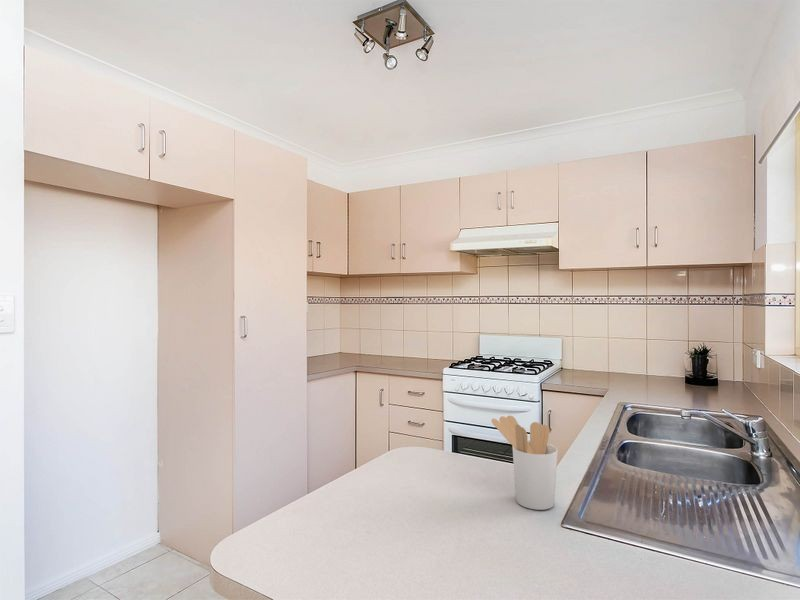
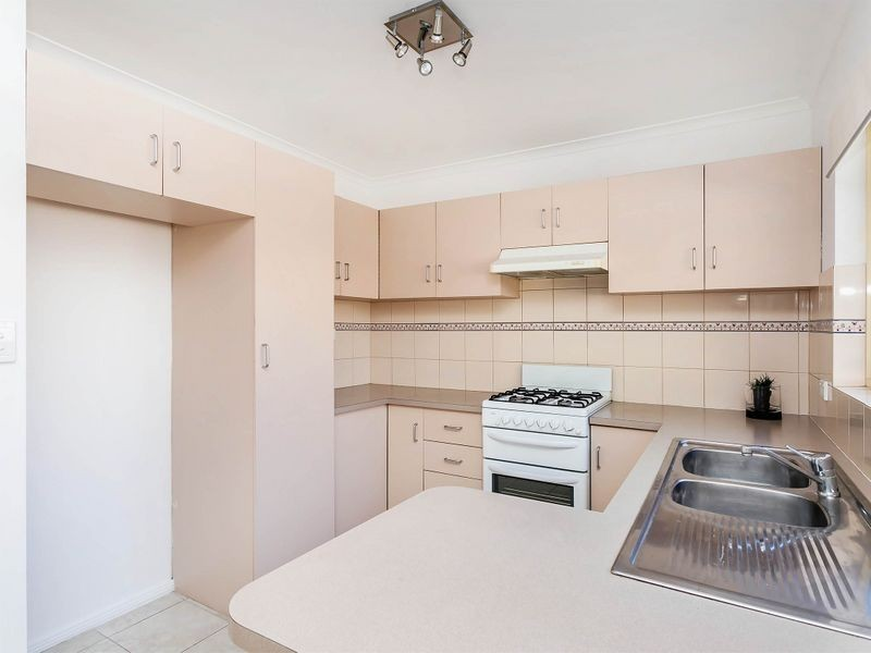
- utensil holder [491,415,559,511]
